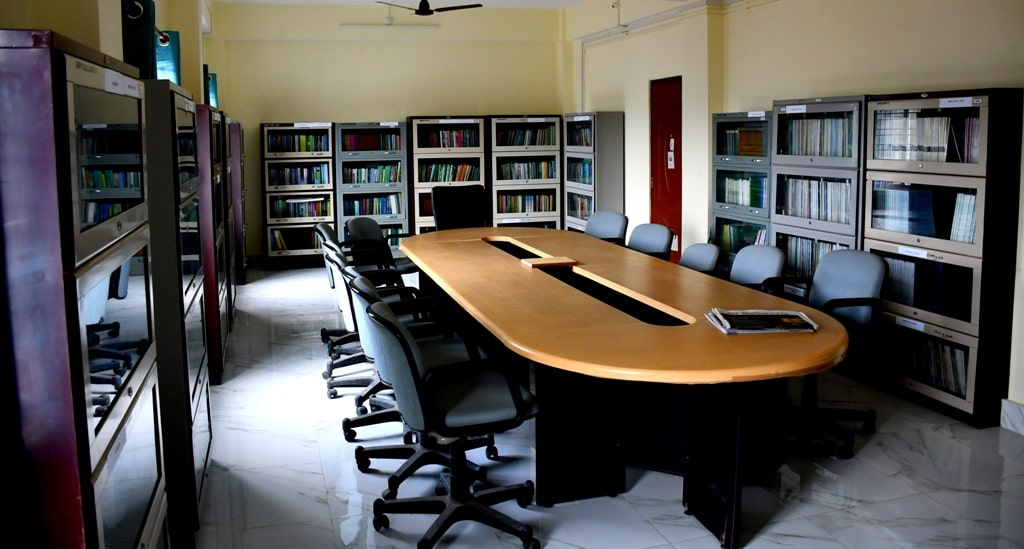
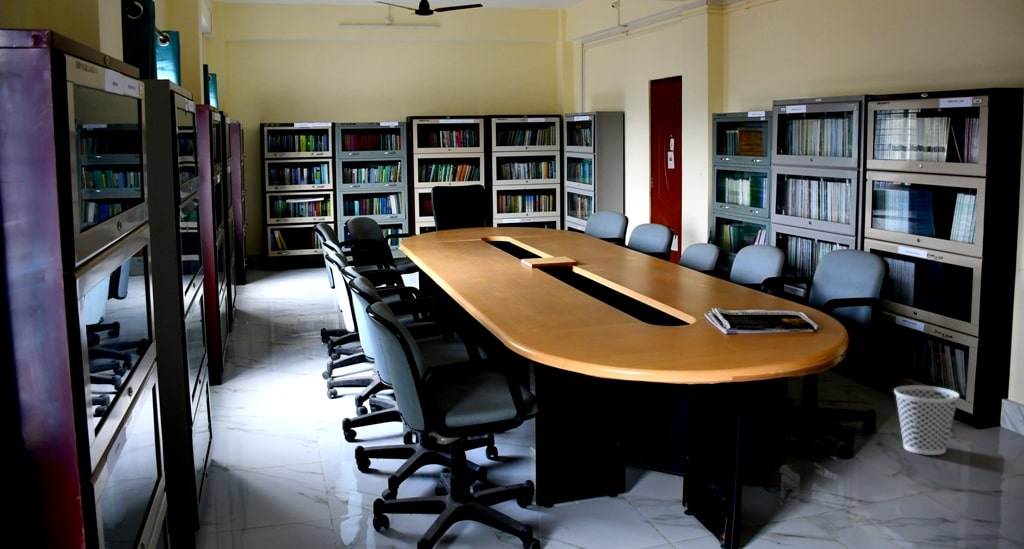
+ wastebasket [893,385,960,456]
